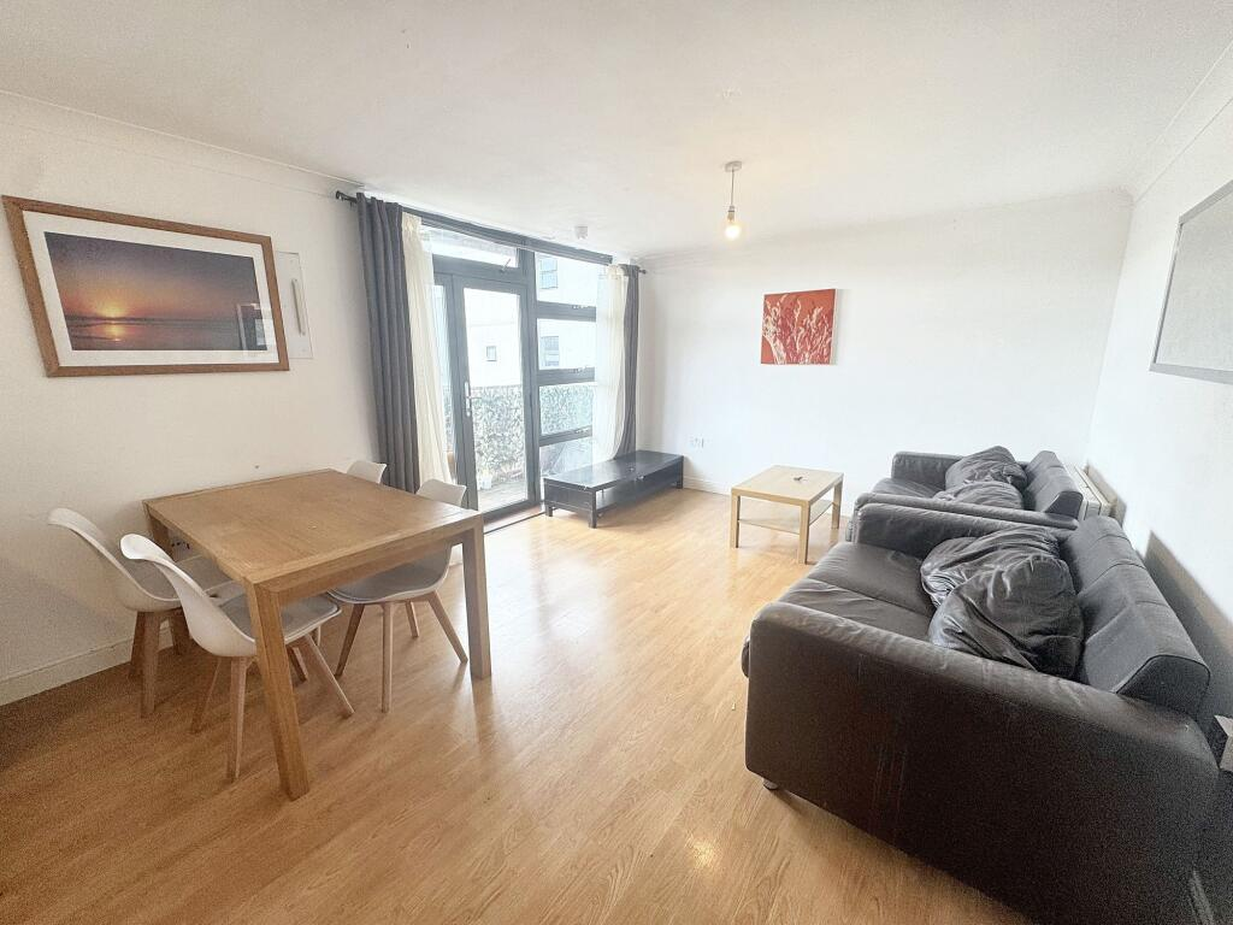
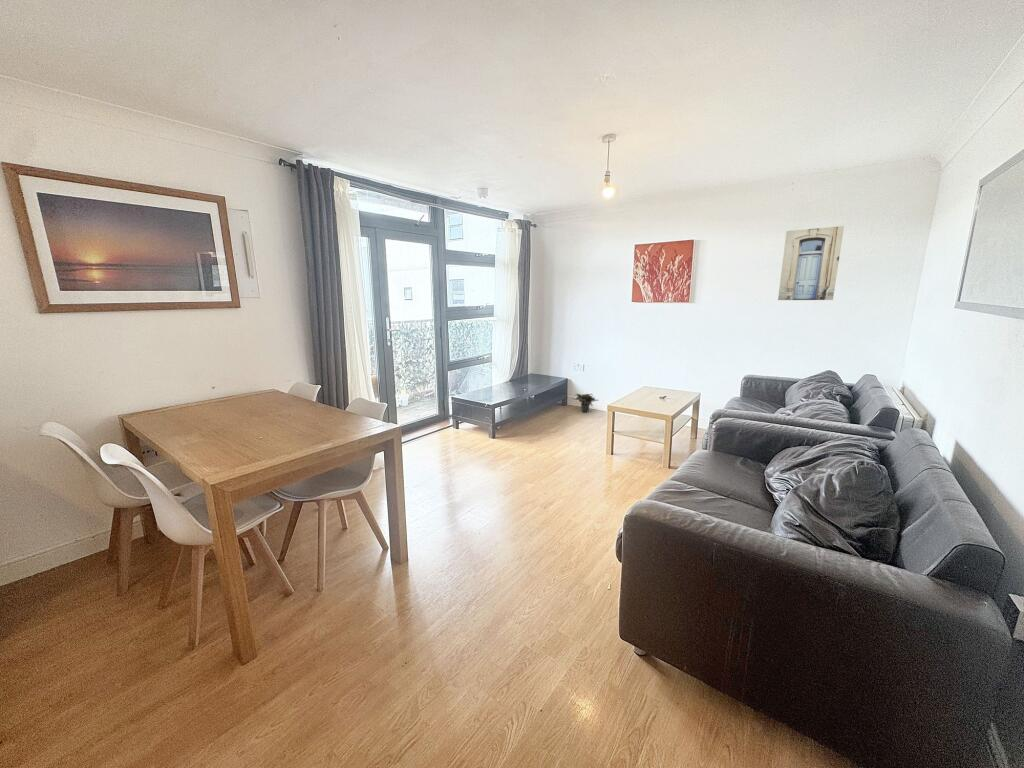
+ potted plant [571,393,599,413]
+ wall art [777,225,845,301]
